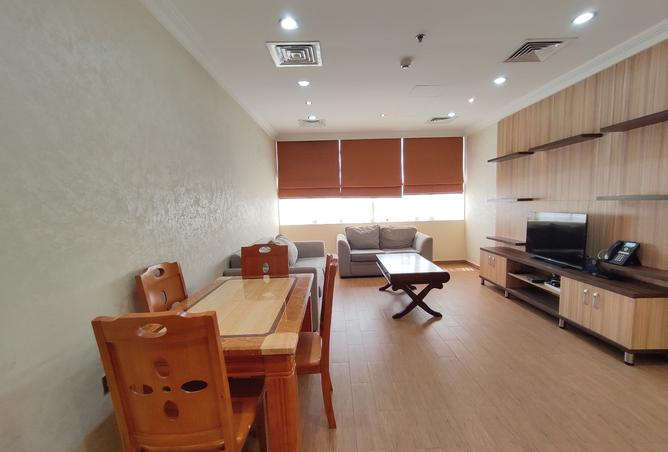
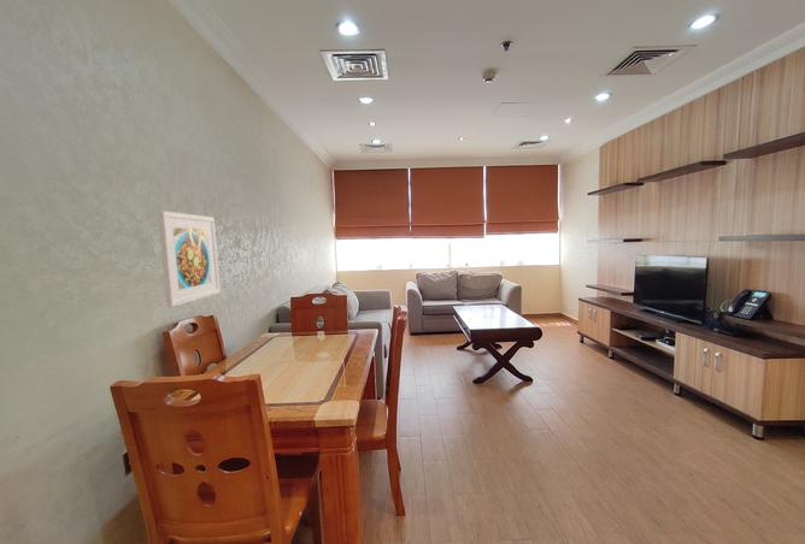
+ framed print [157,209,222,308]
